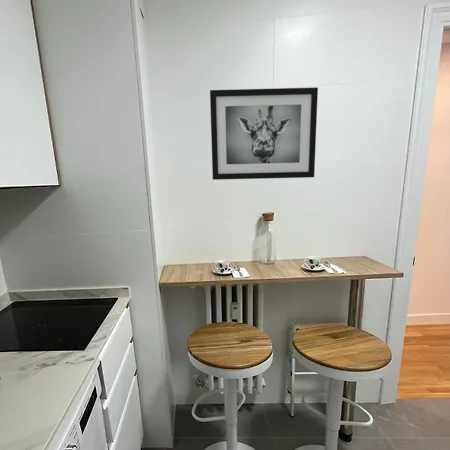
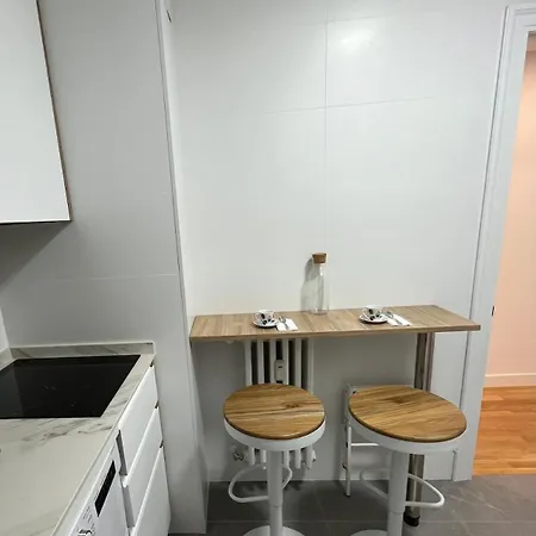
- wall art [209,86,319,181]
